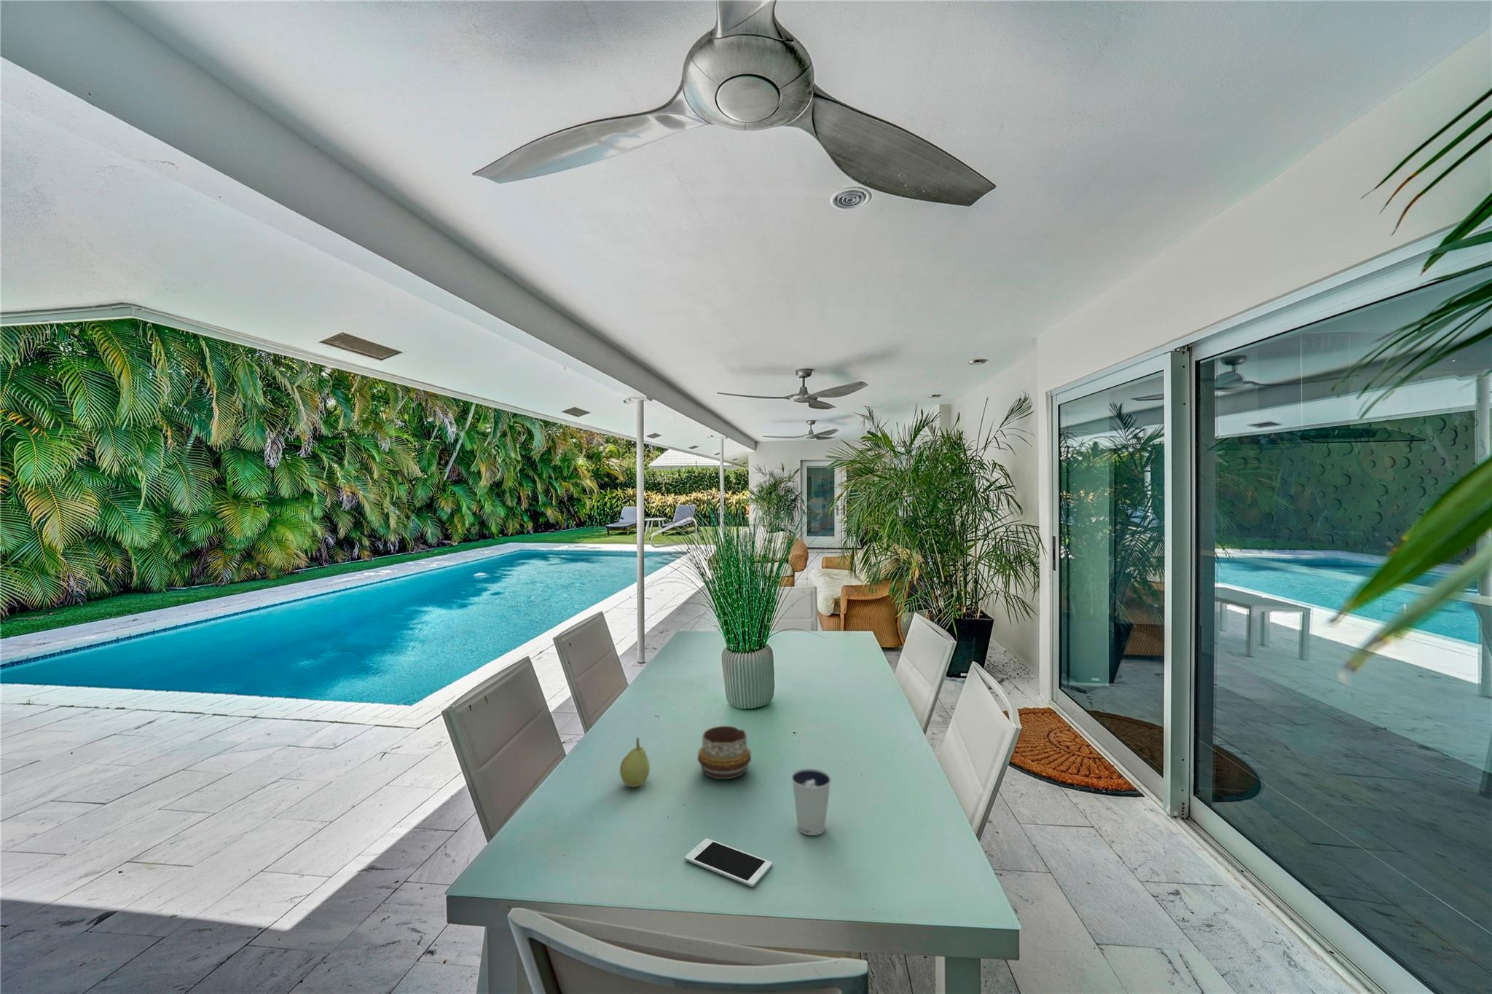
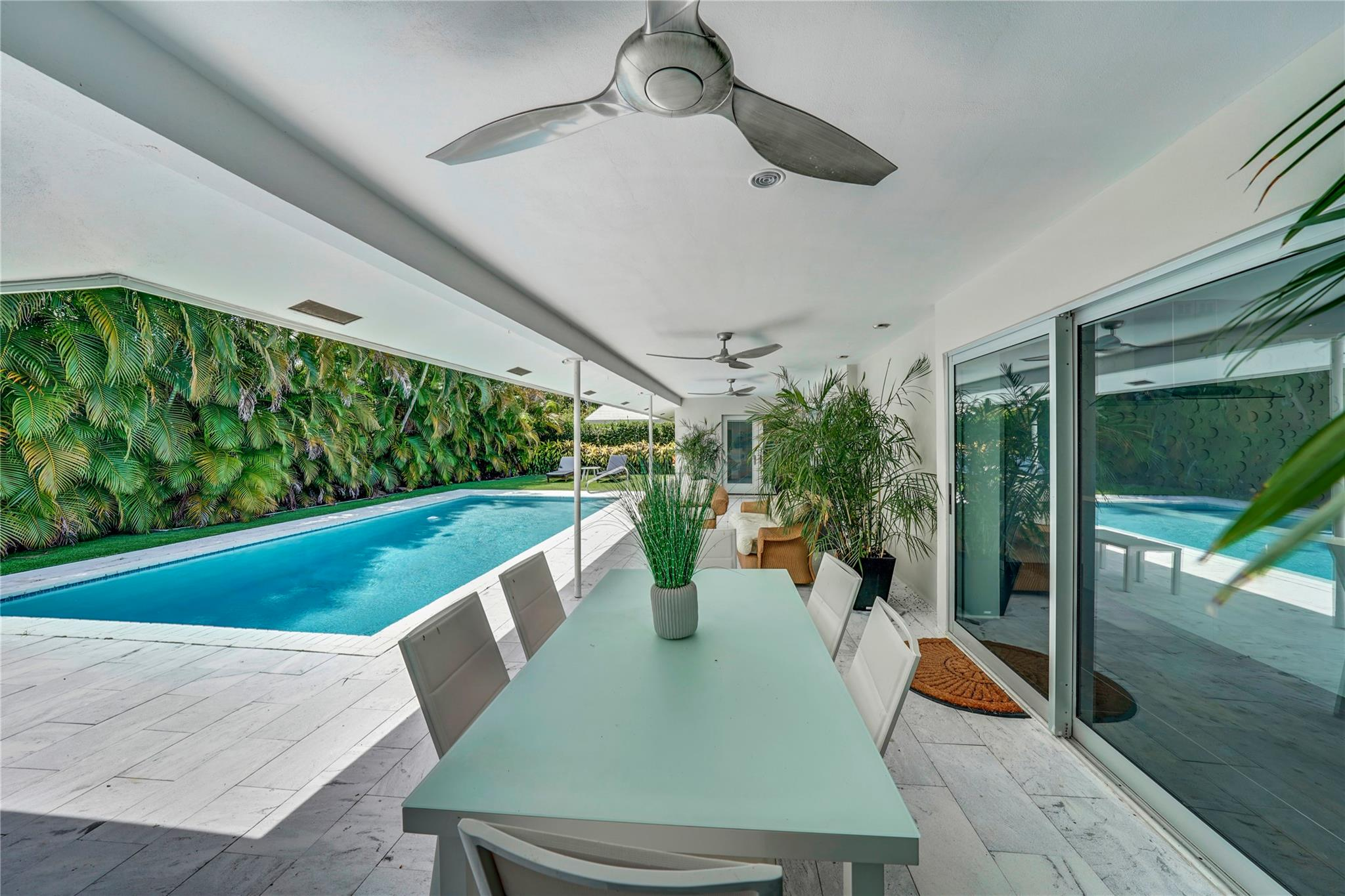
- fruit [619,737,650,788]
- dixie cup [791,769,832,836]
- decorative bowl [697,726,752,780]
- cell phone [684,838,773,888]
